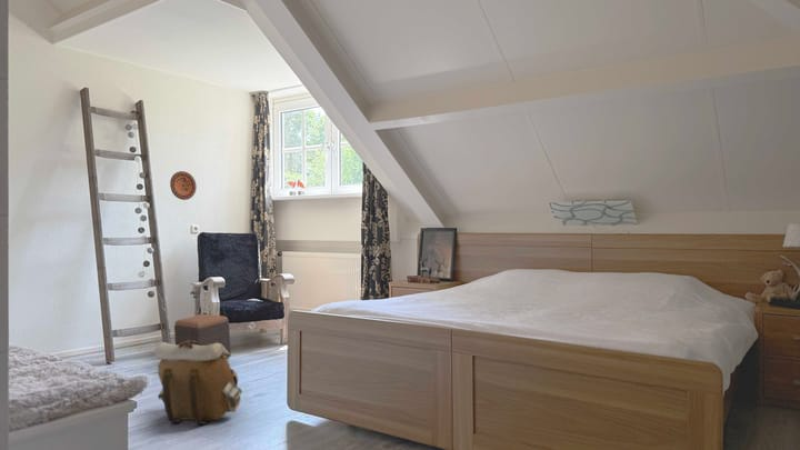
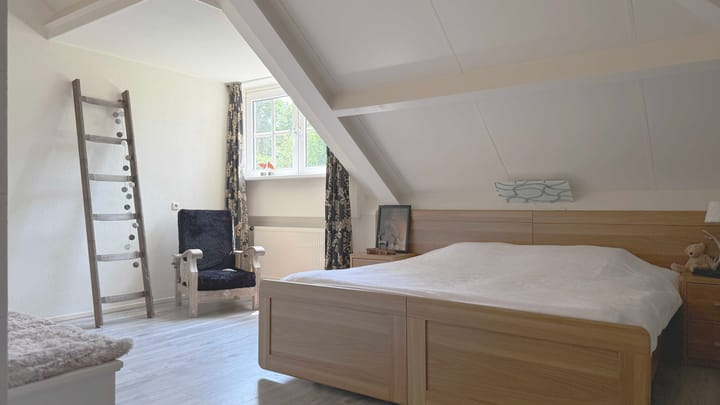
- decorative plate [169,170,198,201]
- backpack [153,340,243,426]
- footstool [173,313,232,359]
